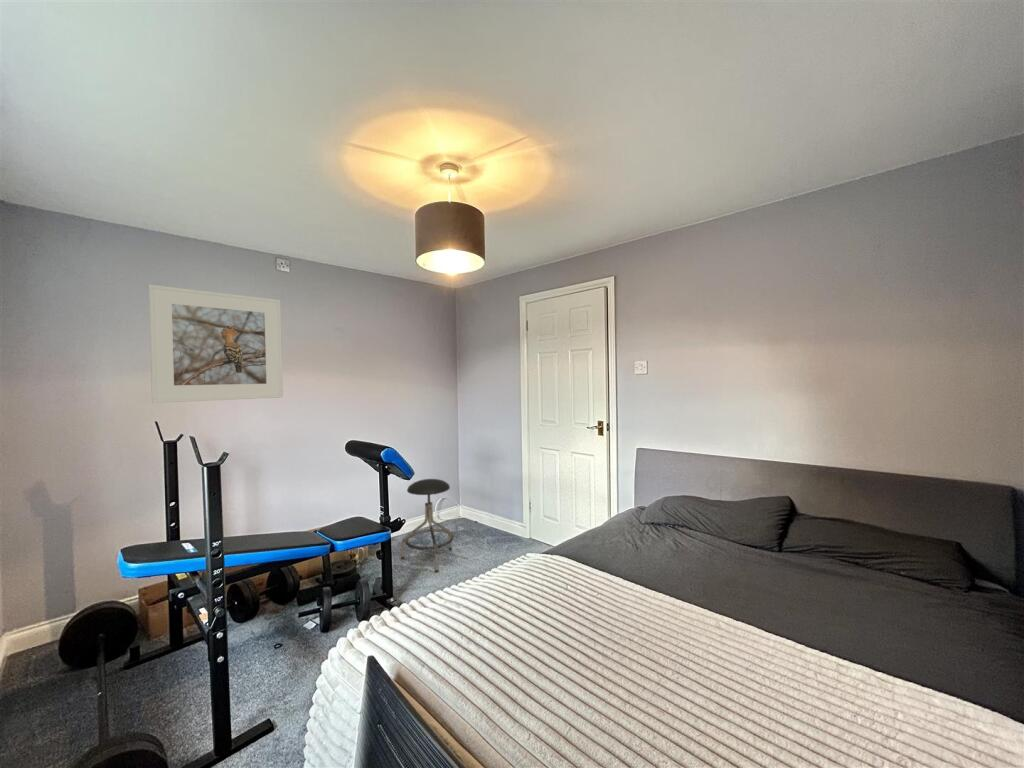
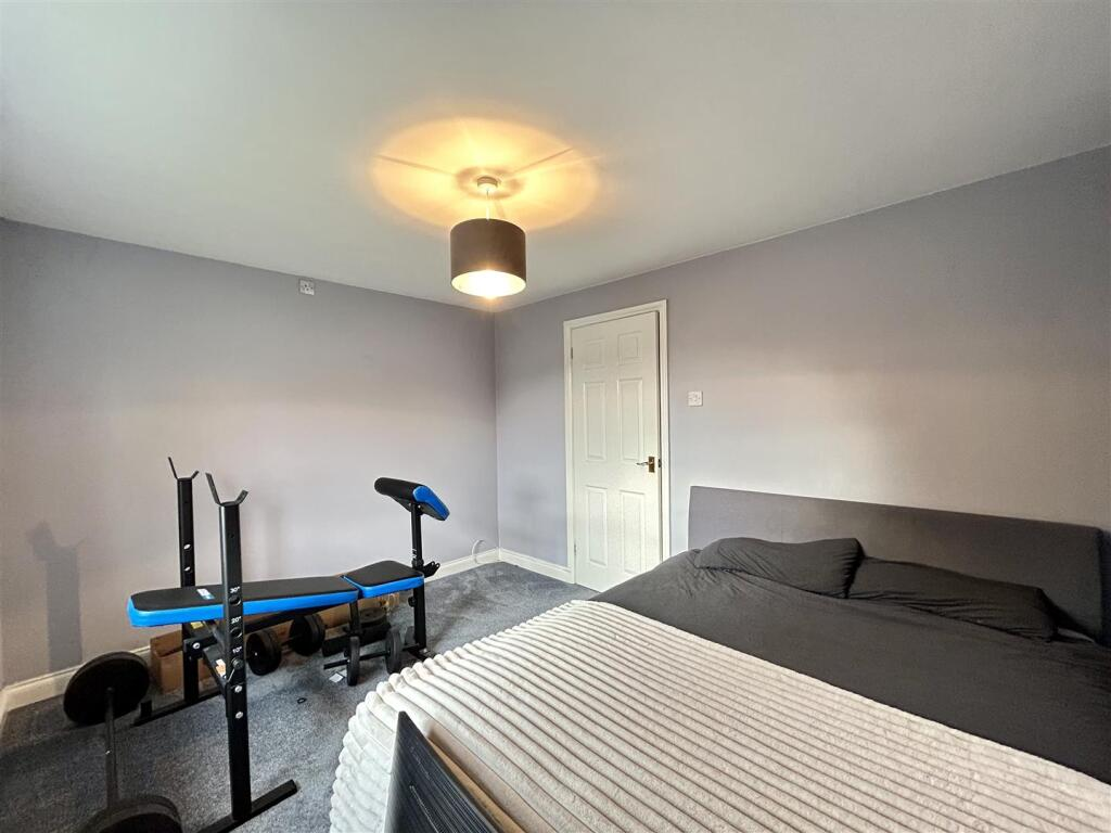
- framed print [147,283,284,404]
- stool [400,478,455,574]
